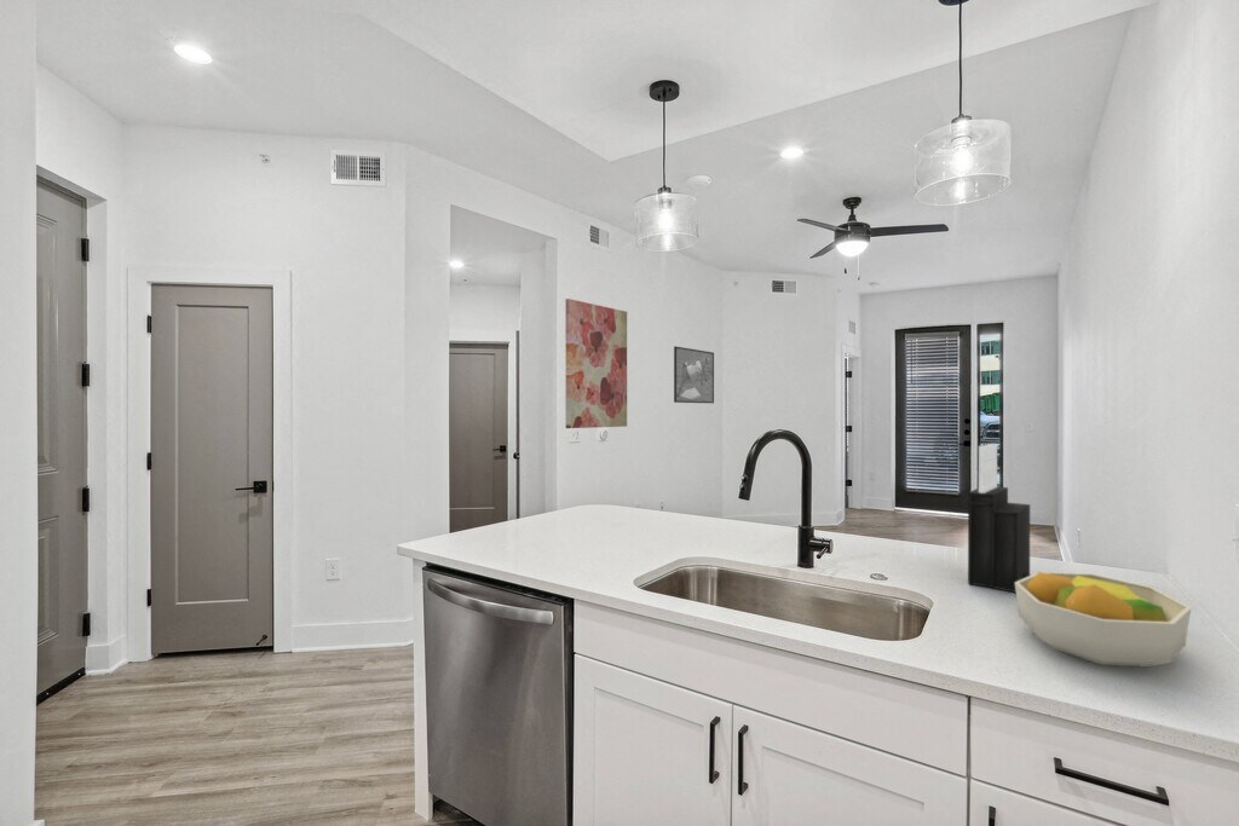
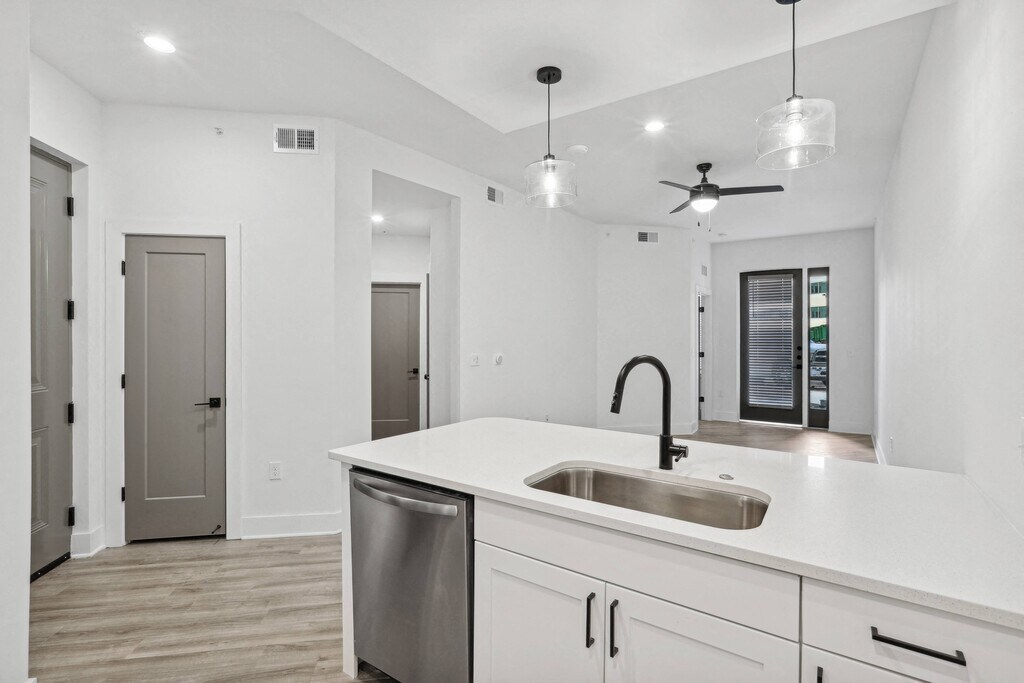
- knife block [967,443,1031,594]
- wall art [565,298,628,429]
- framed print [673,345,715,404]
- fruit bowl [1015,571,1193,669]
